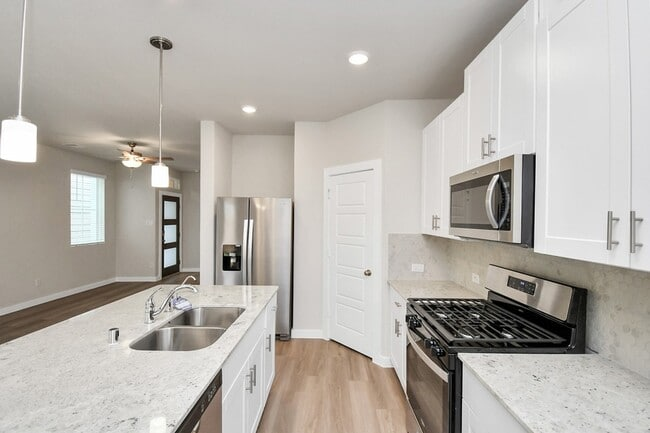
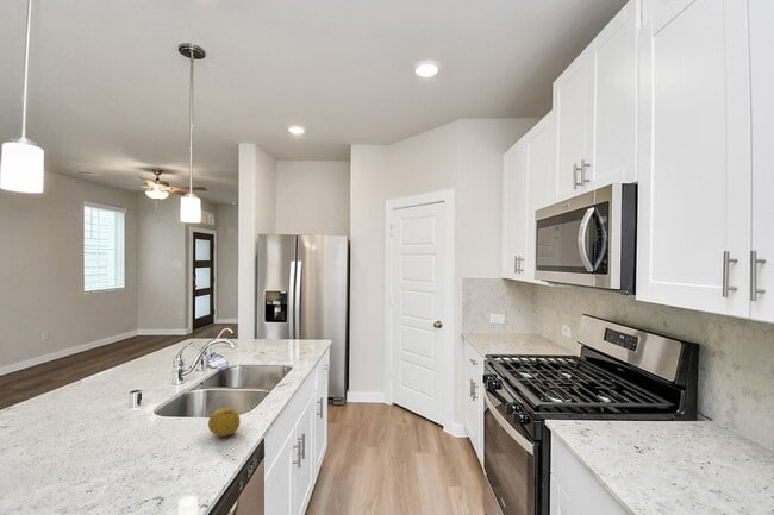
+ fruit [207,407,242,438]
